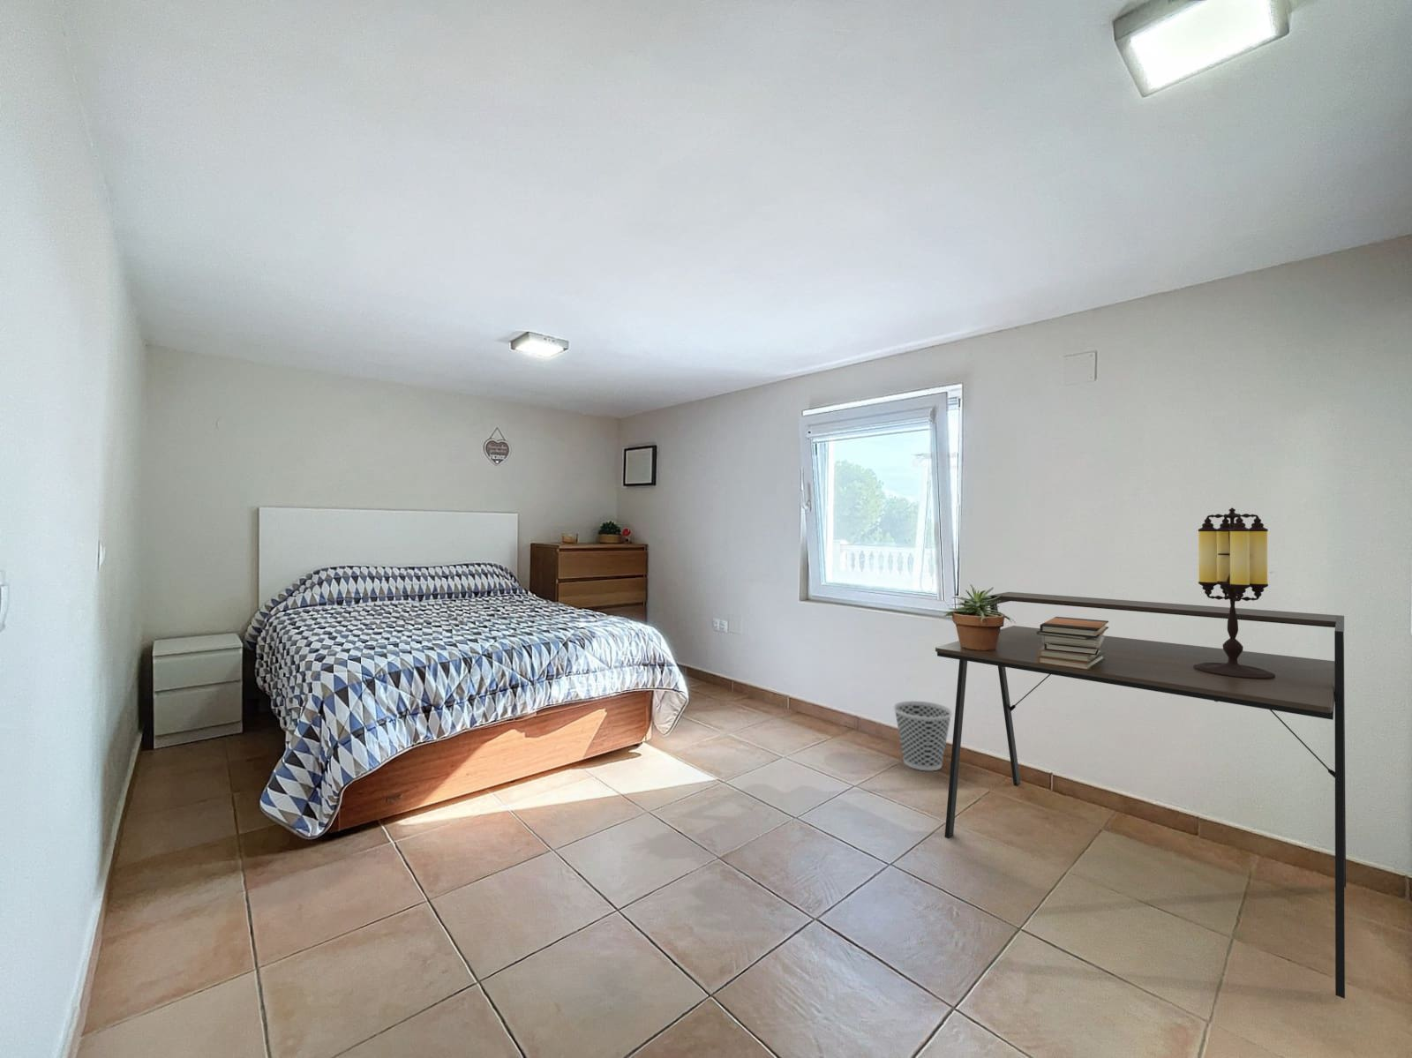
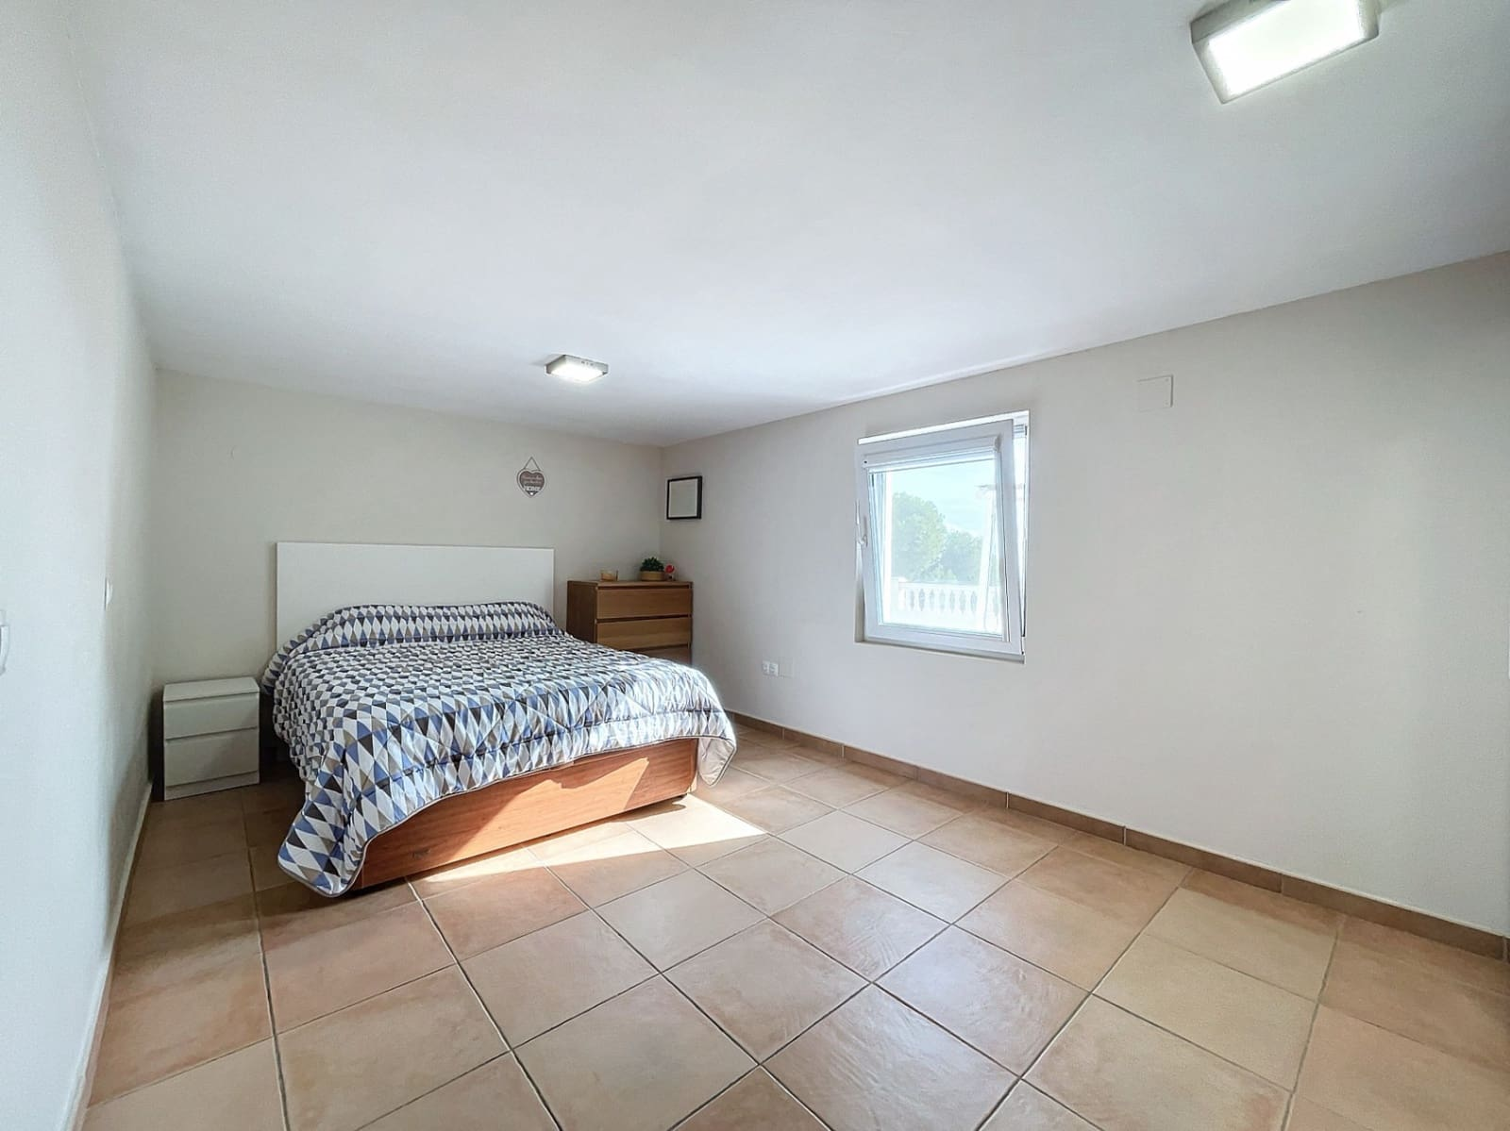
- book stack [1037,616,1110,670]
- potted plant [942,583,1017,651]
- table lamp [1193,507,1275,679]
- desk [934,591,1346,1000]
- wastebasket [892,700,953,771]
